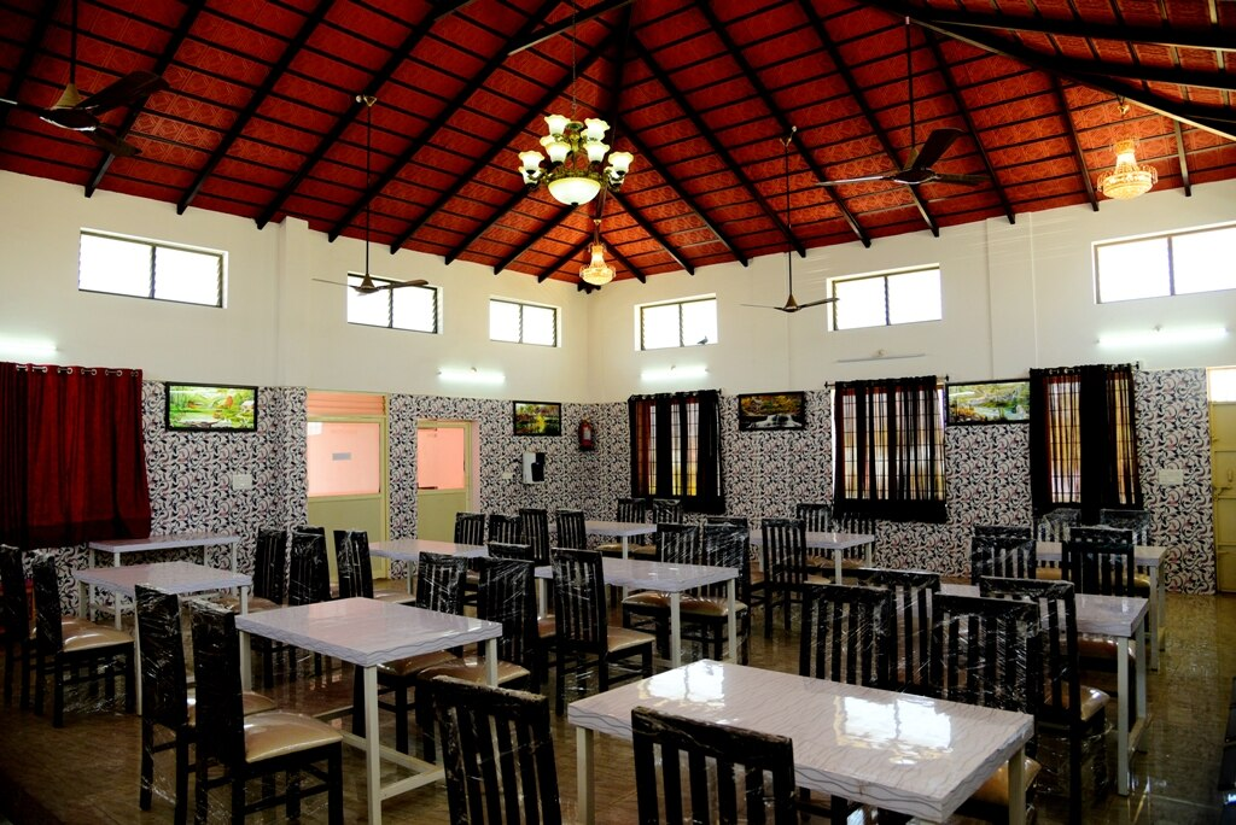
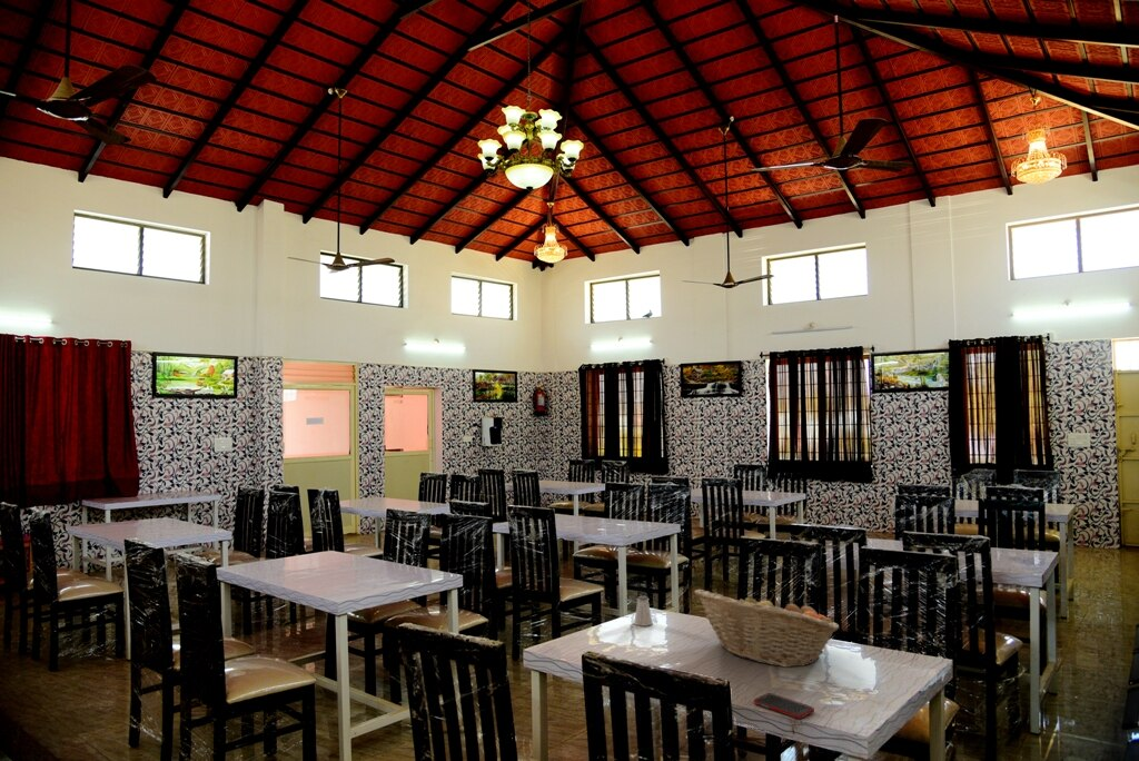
+ saltshaker [633,595,654,627]
+ cell phone [753,692,815,720]
+ fruit basket [693,589,840,669]
